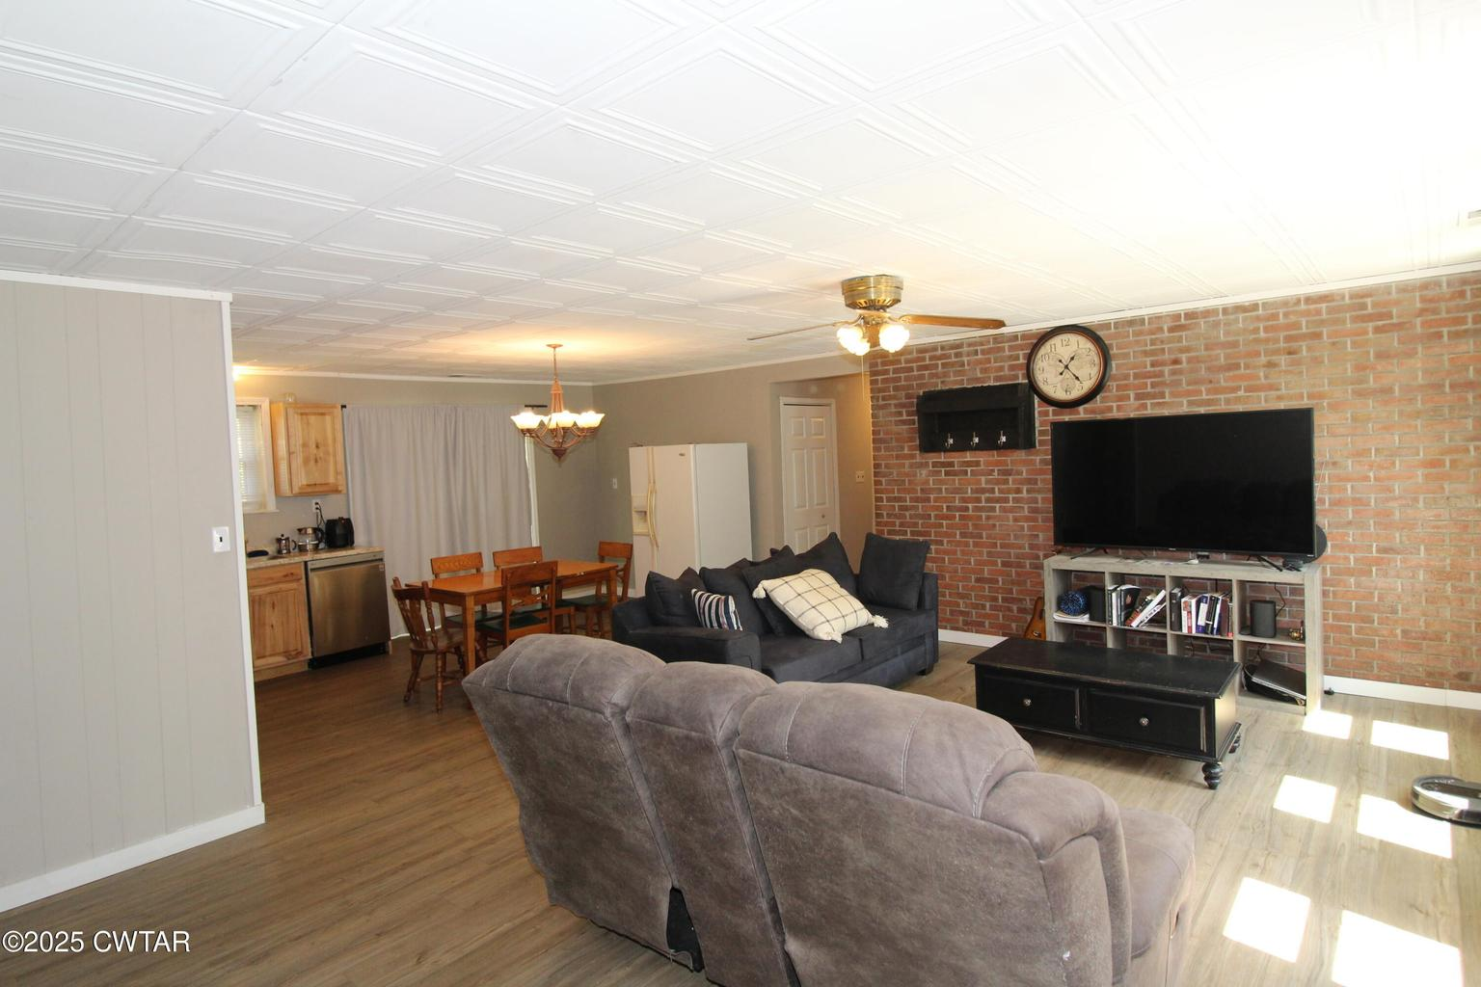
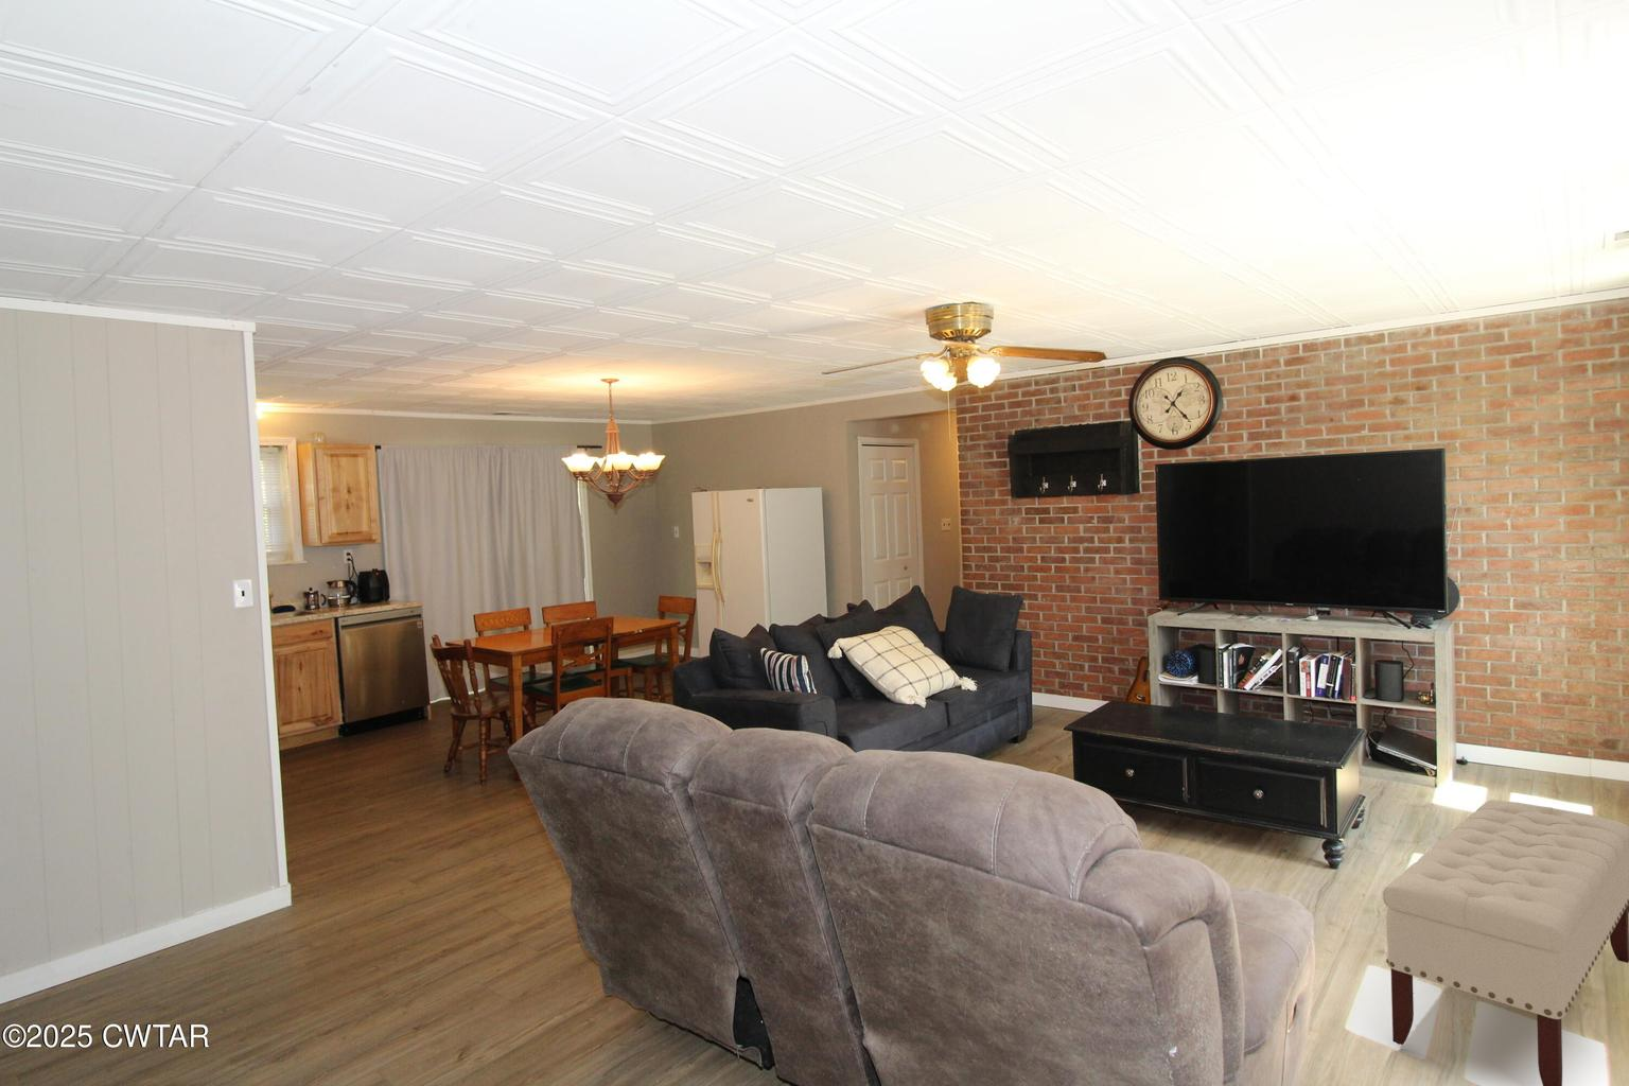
+ bench [1382,799,1629,1086]
